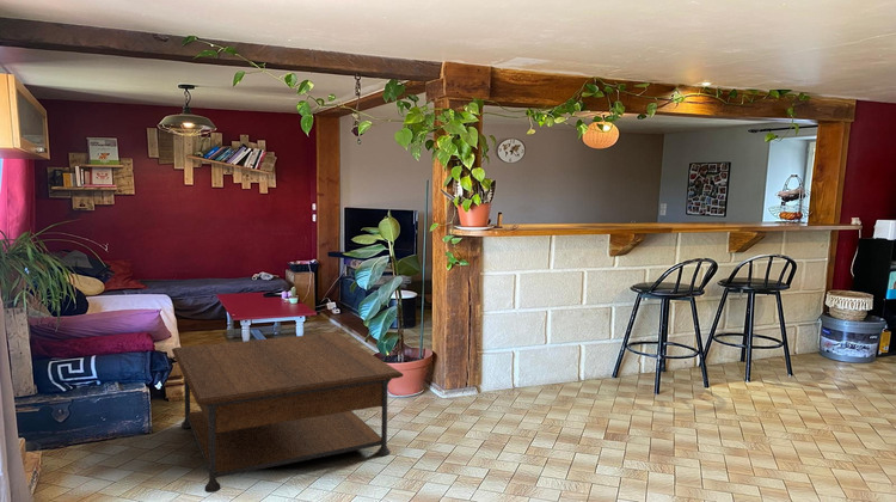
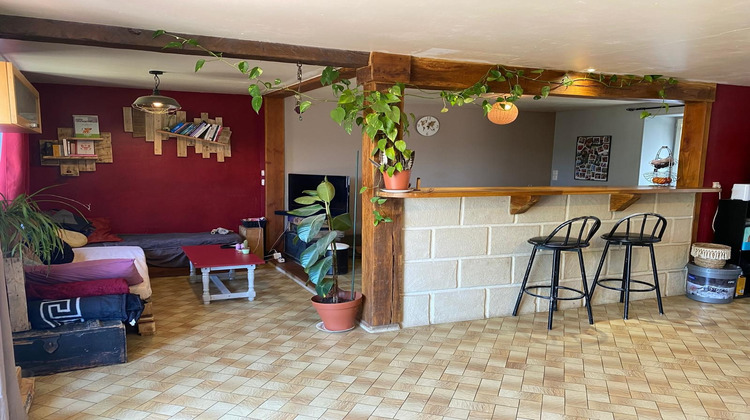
- coffee table [171,331,404,494]
